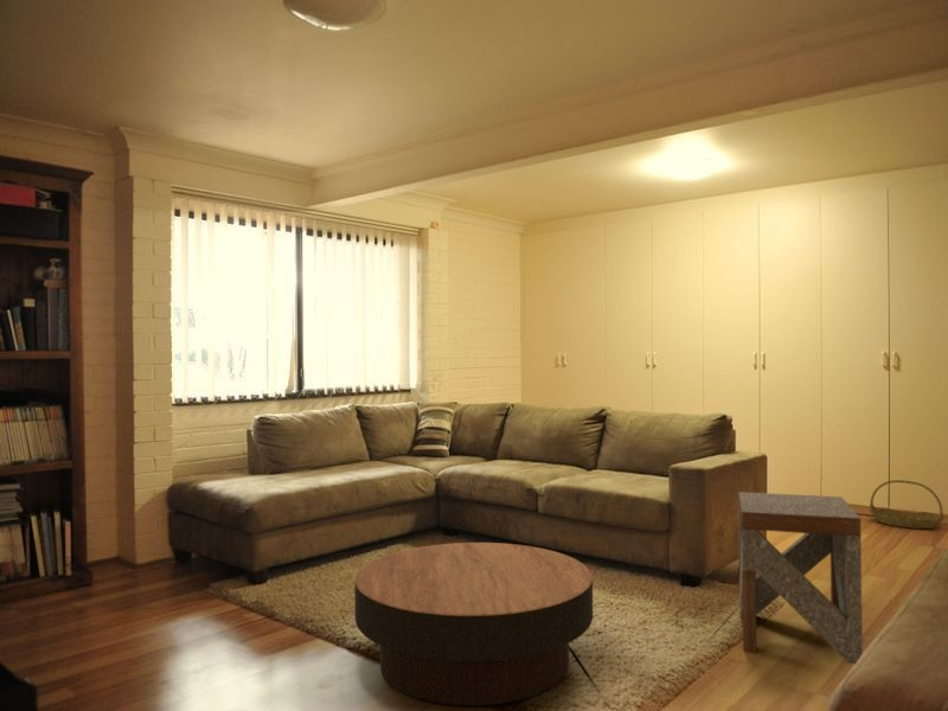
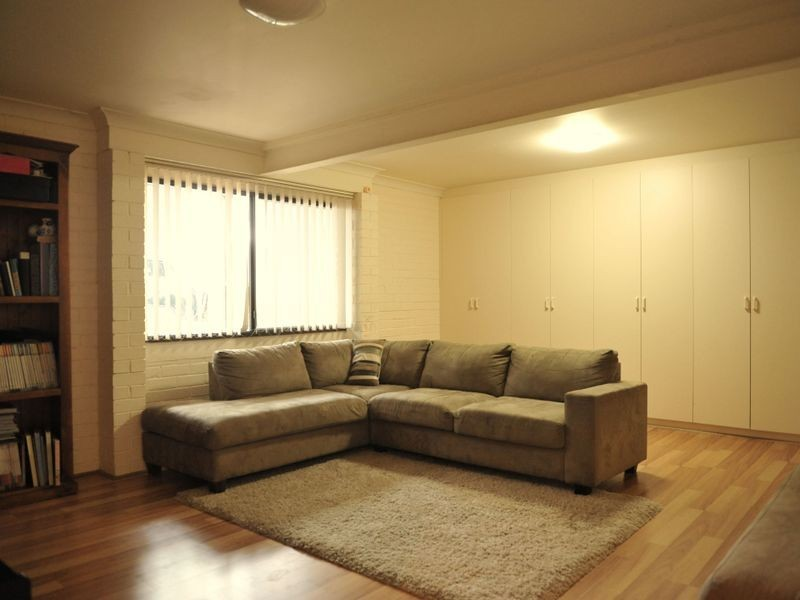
- basket [867,479,946,530]
- side table [737,491,864,665]
- coffee table [353,542,594,706]
